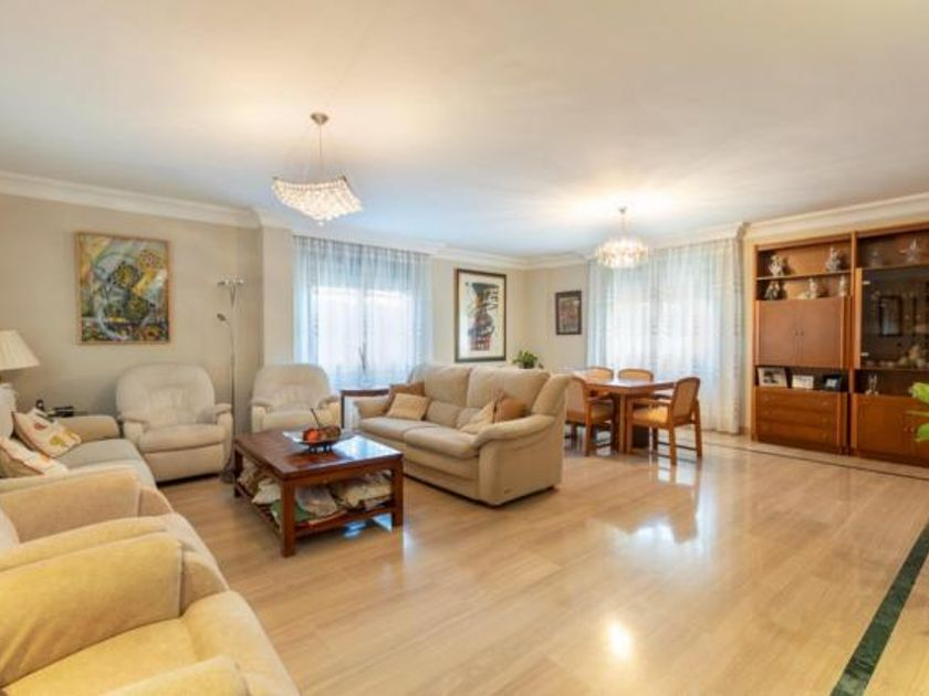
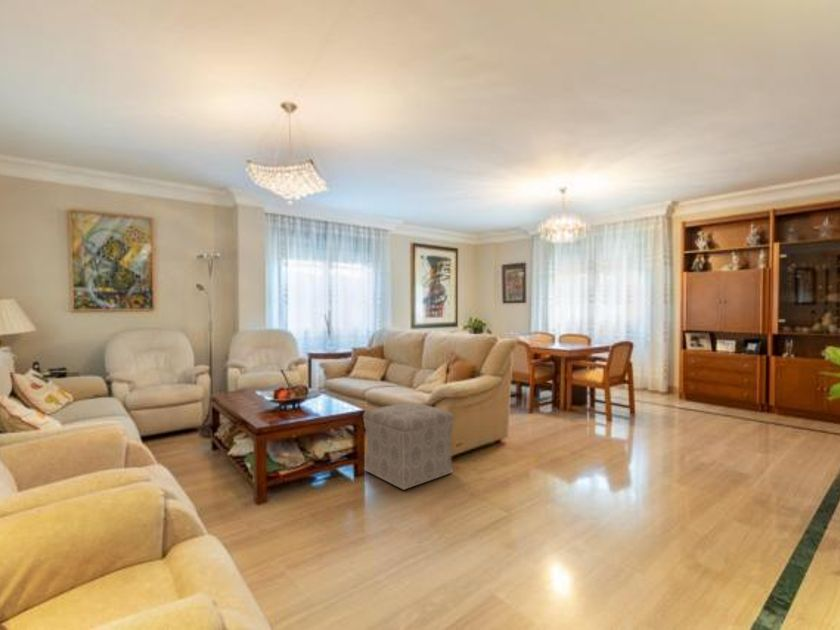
+ ottoman [363,401,455,491]
